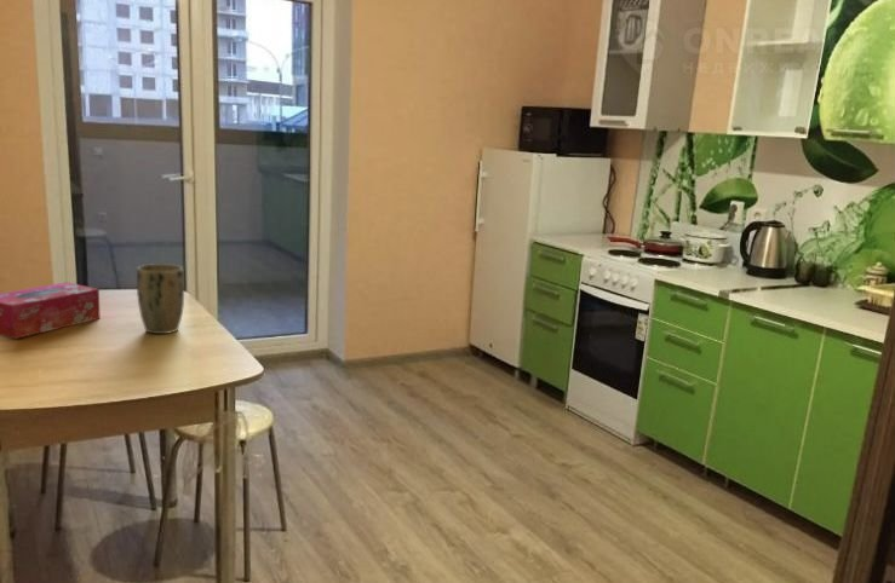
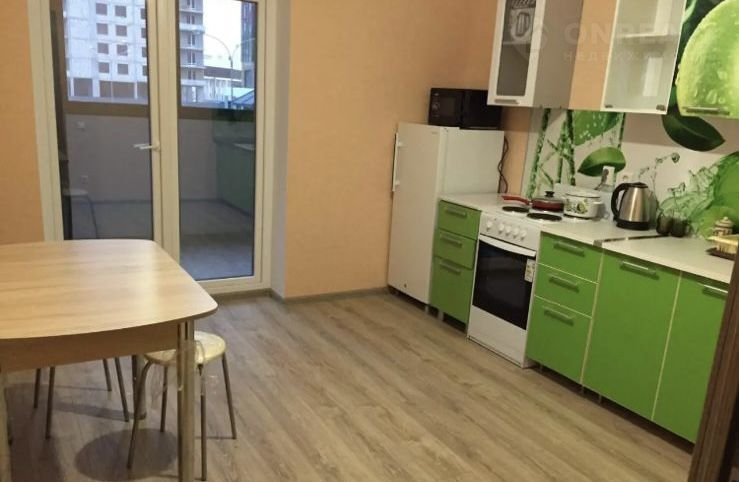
- plant pot [136,262,185,335]
- tissue box [0,281,102,340]
